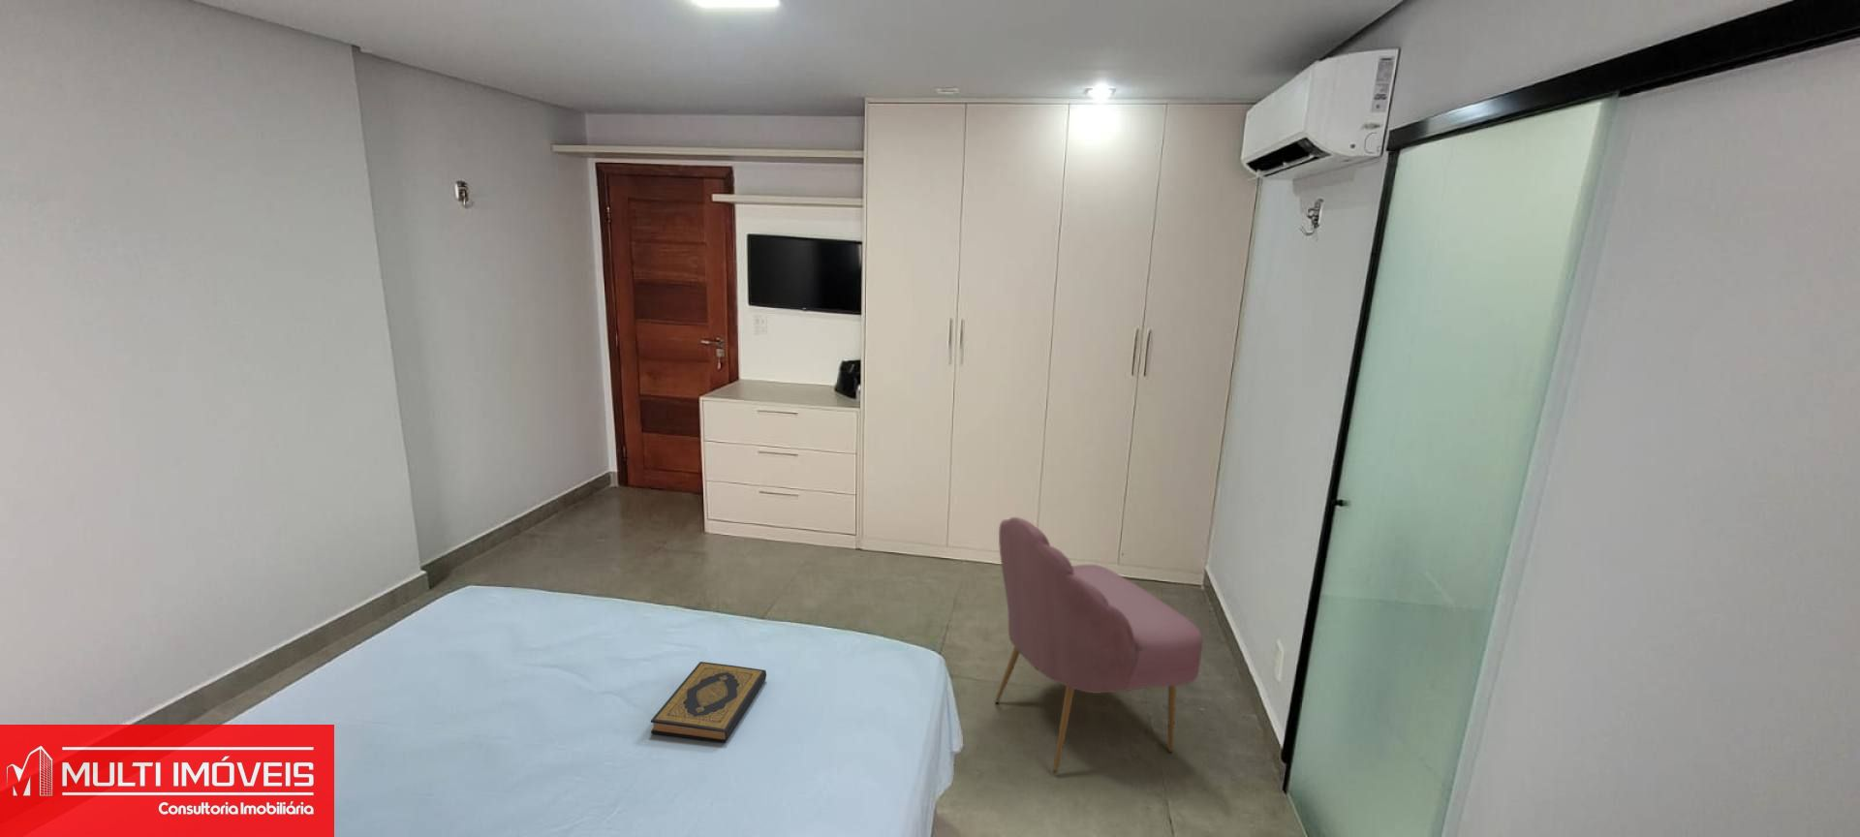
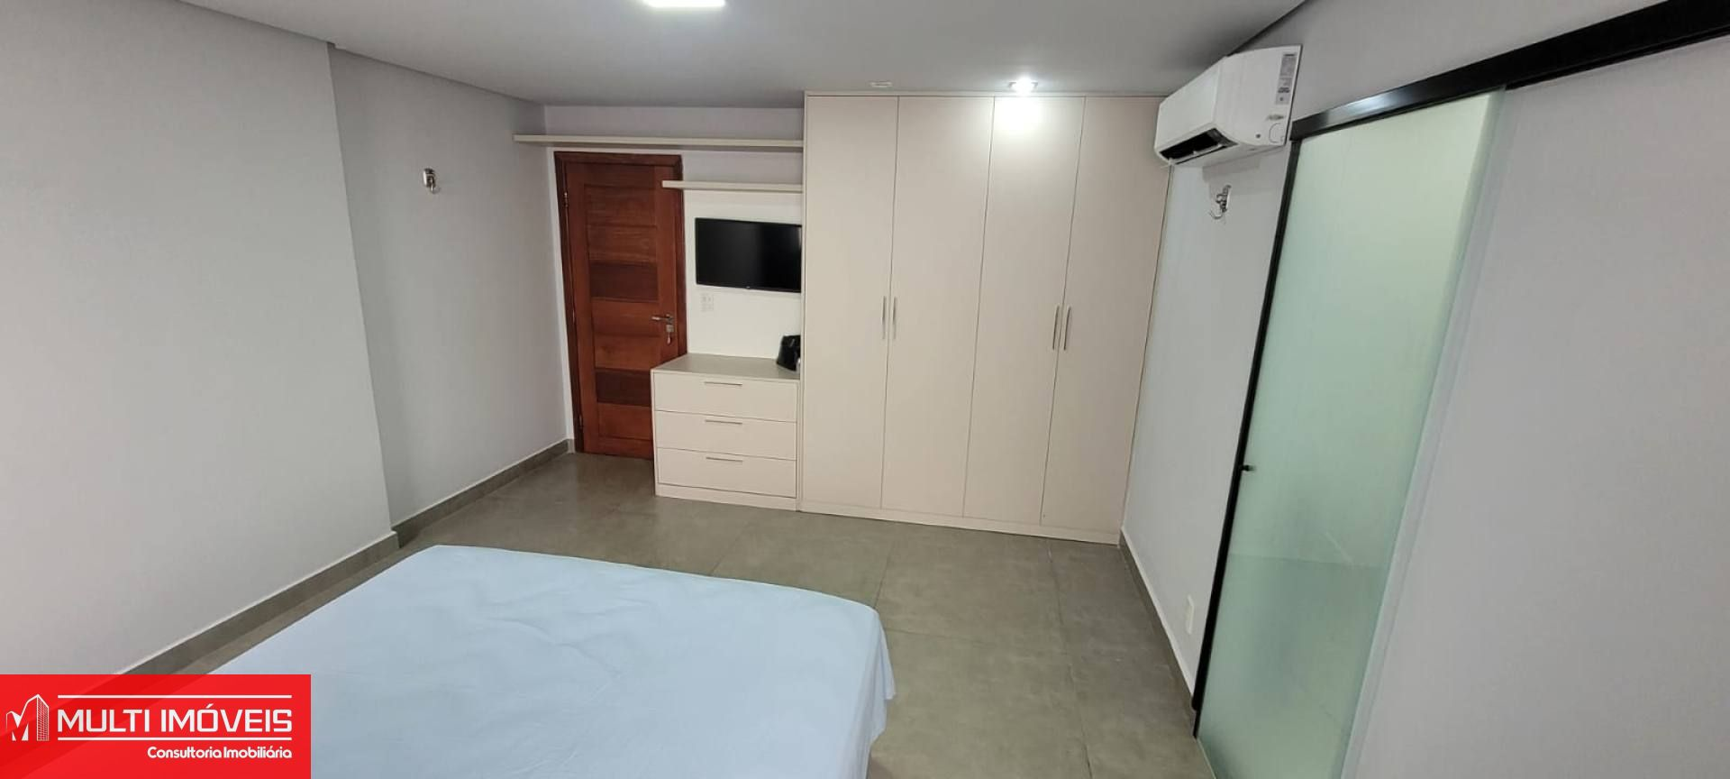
- hardback book [650,660,767,743]
- chair [994,517,1204,775]
